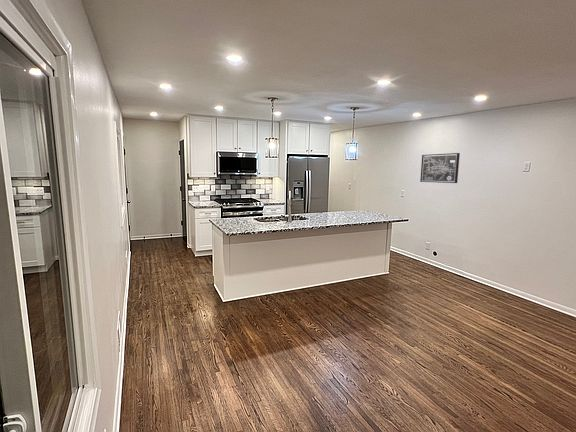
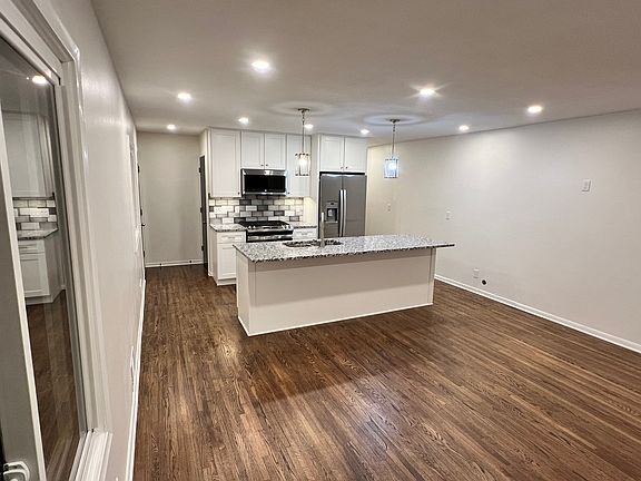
- wall art [419,152,461,184]
